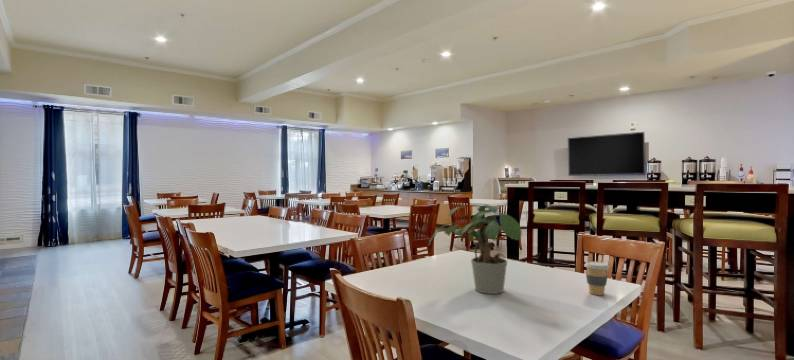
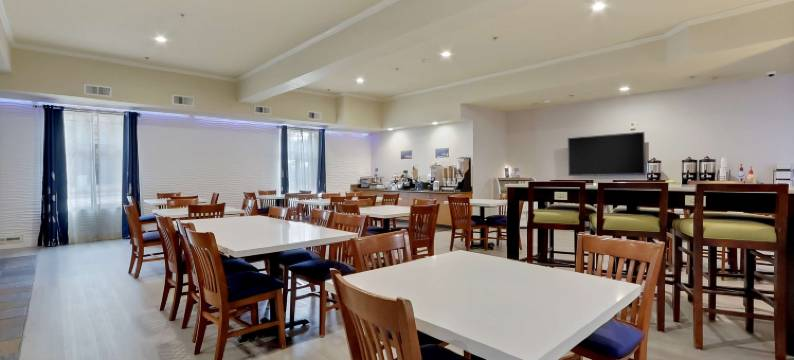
- coffee cup [583,261,610,296]
- potted plant [428,204,523,295]
